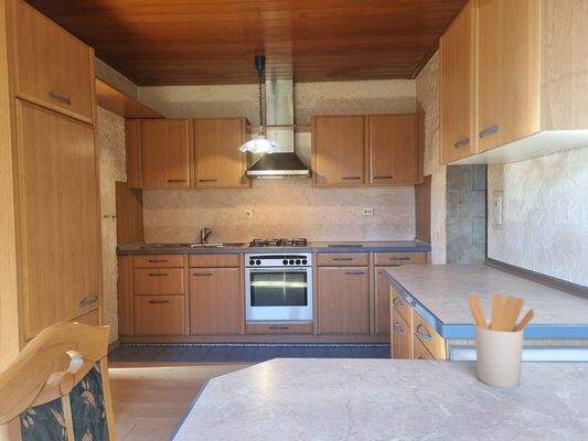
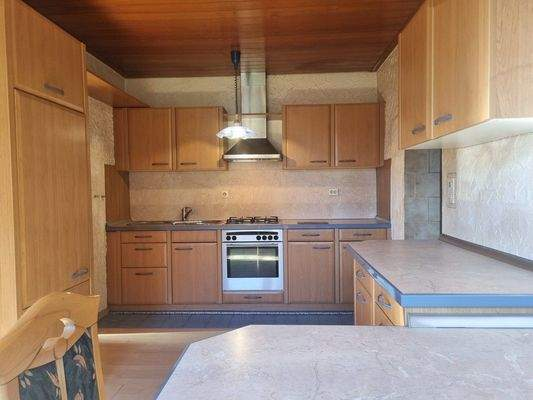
- utensil holder [468,293,535,389]
